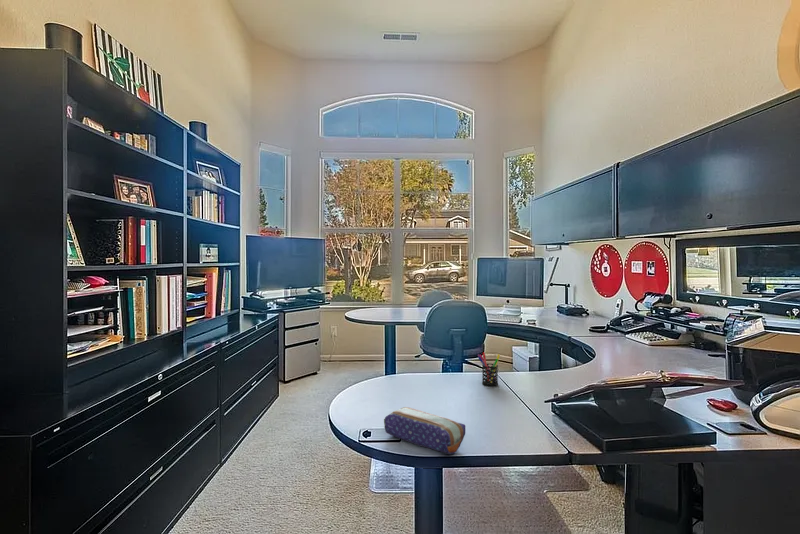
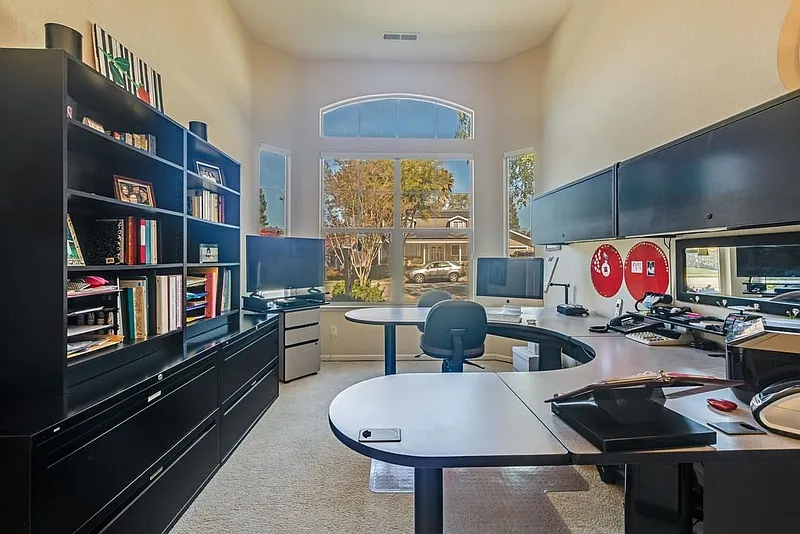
- pencil case [383,406,466,455]
- pen holder [477,351,501,387]
